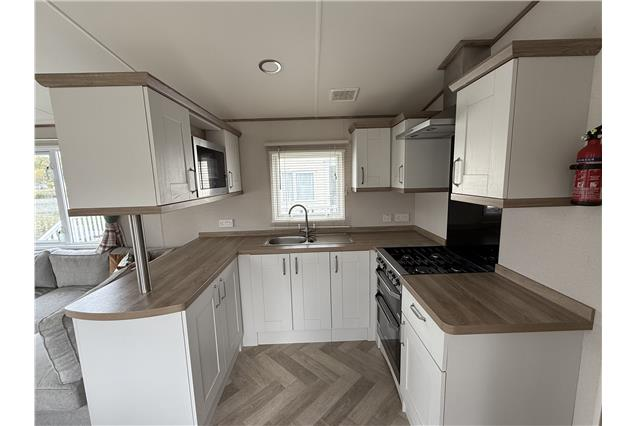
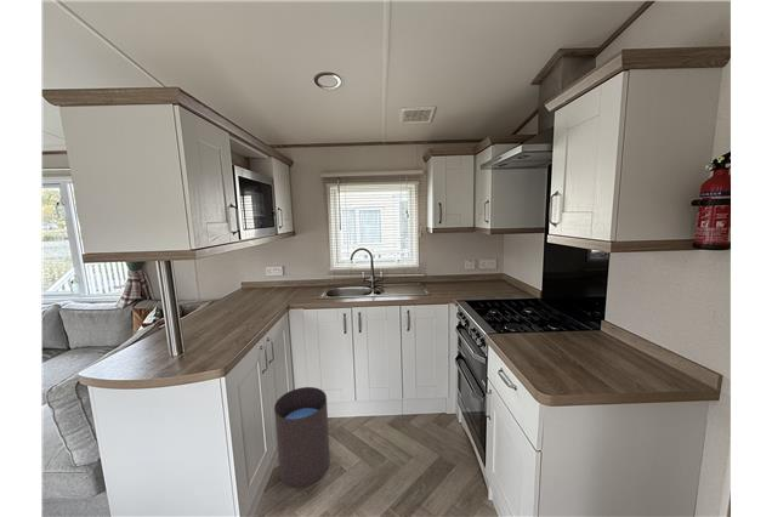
+ waste bin [273,386,331,489]
